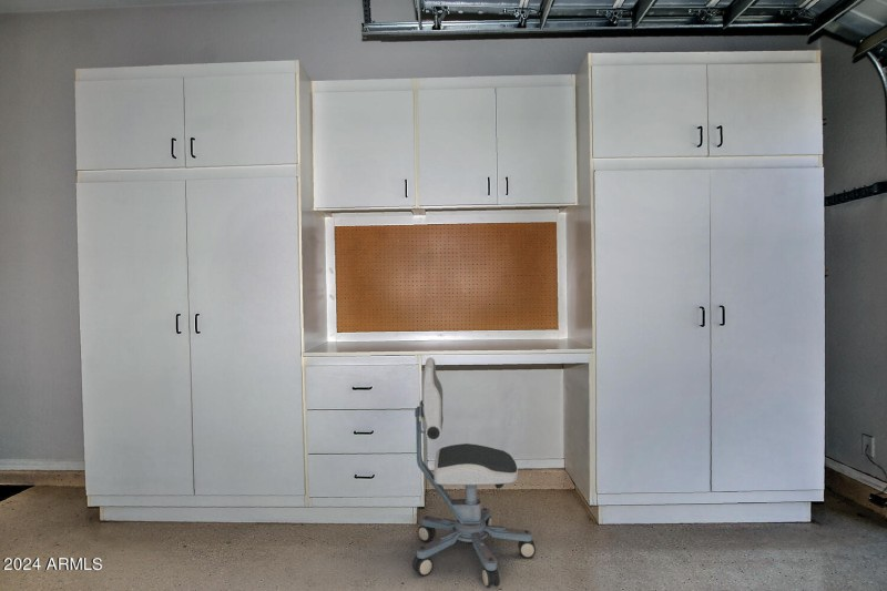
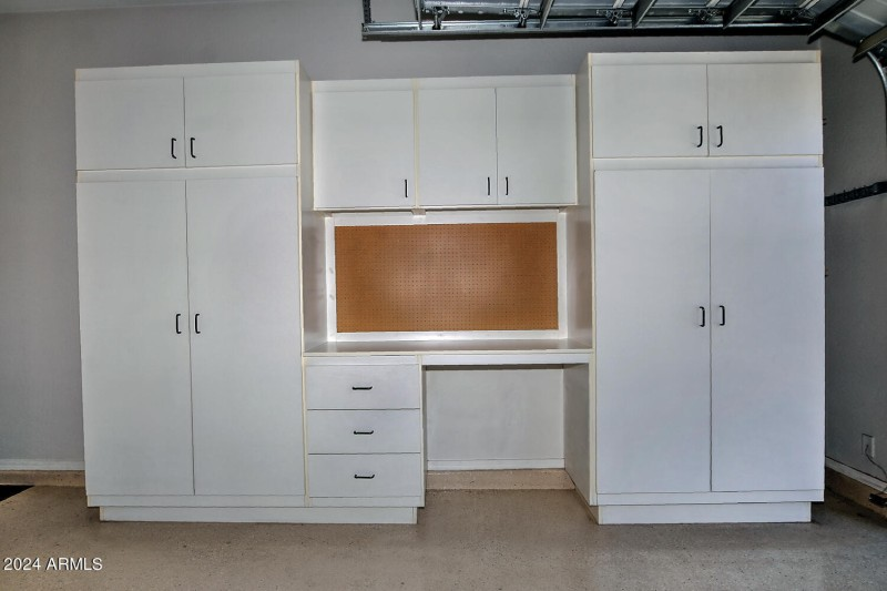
- office chair [411,356,537,589]
